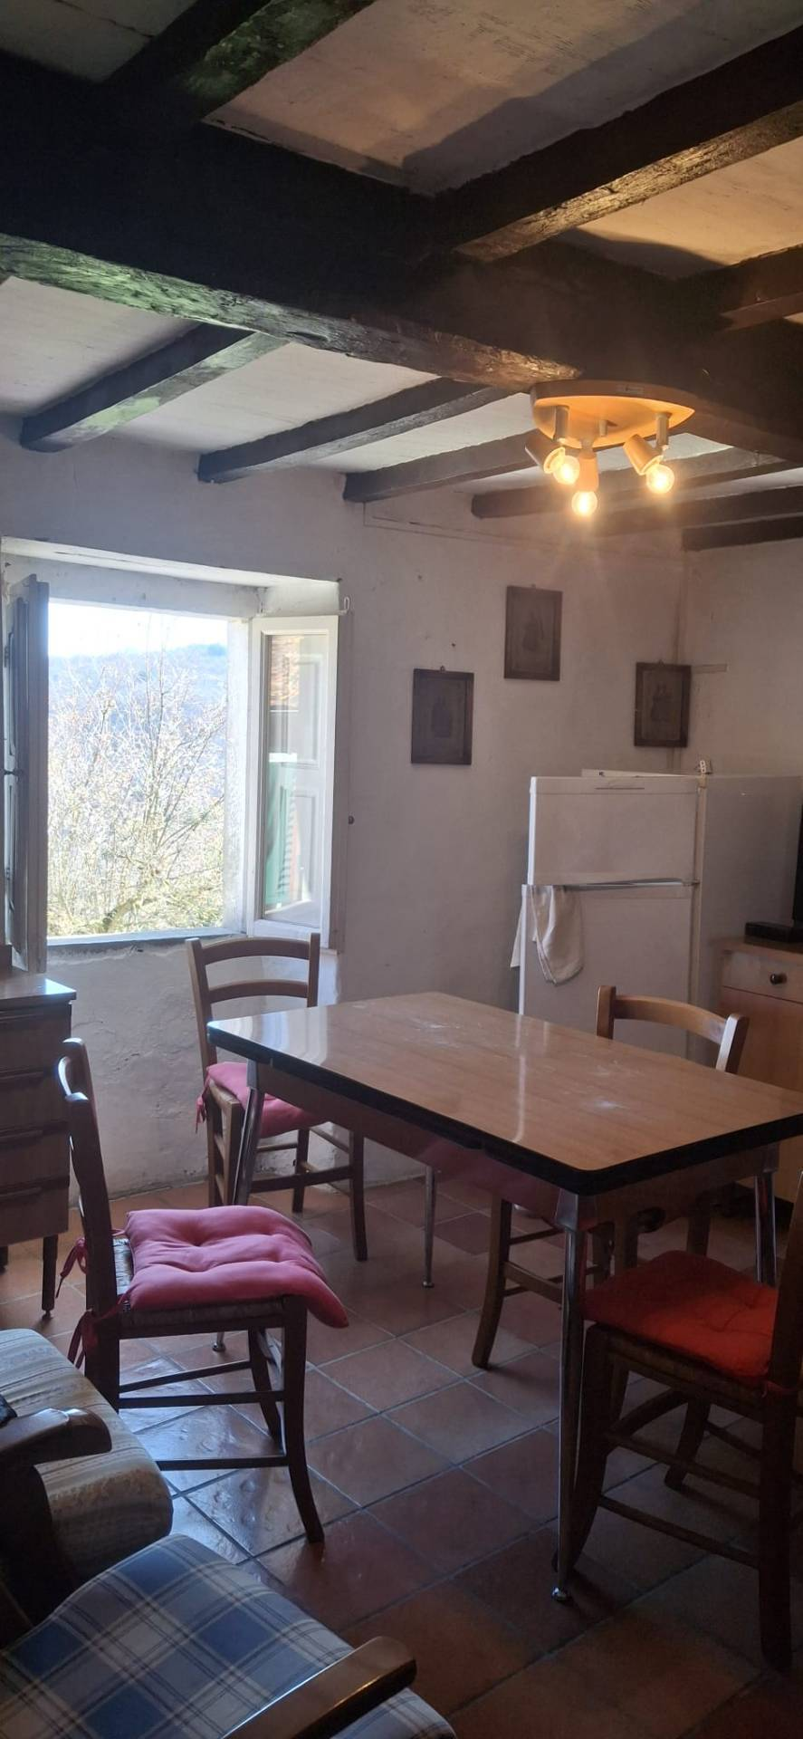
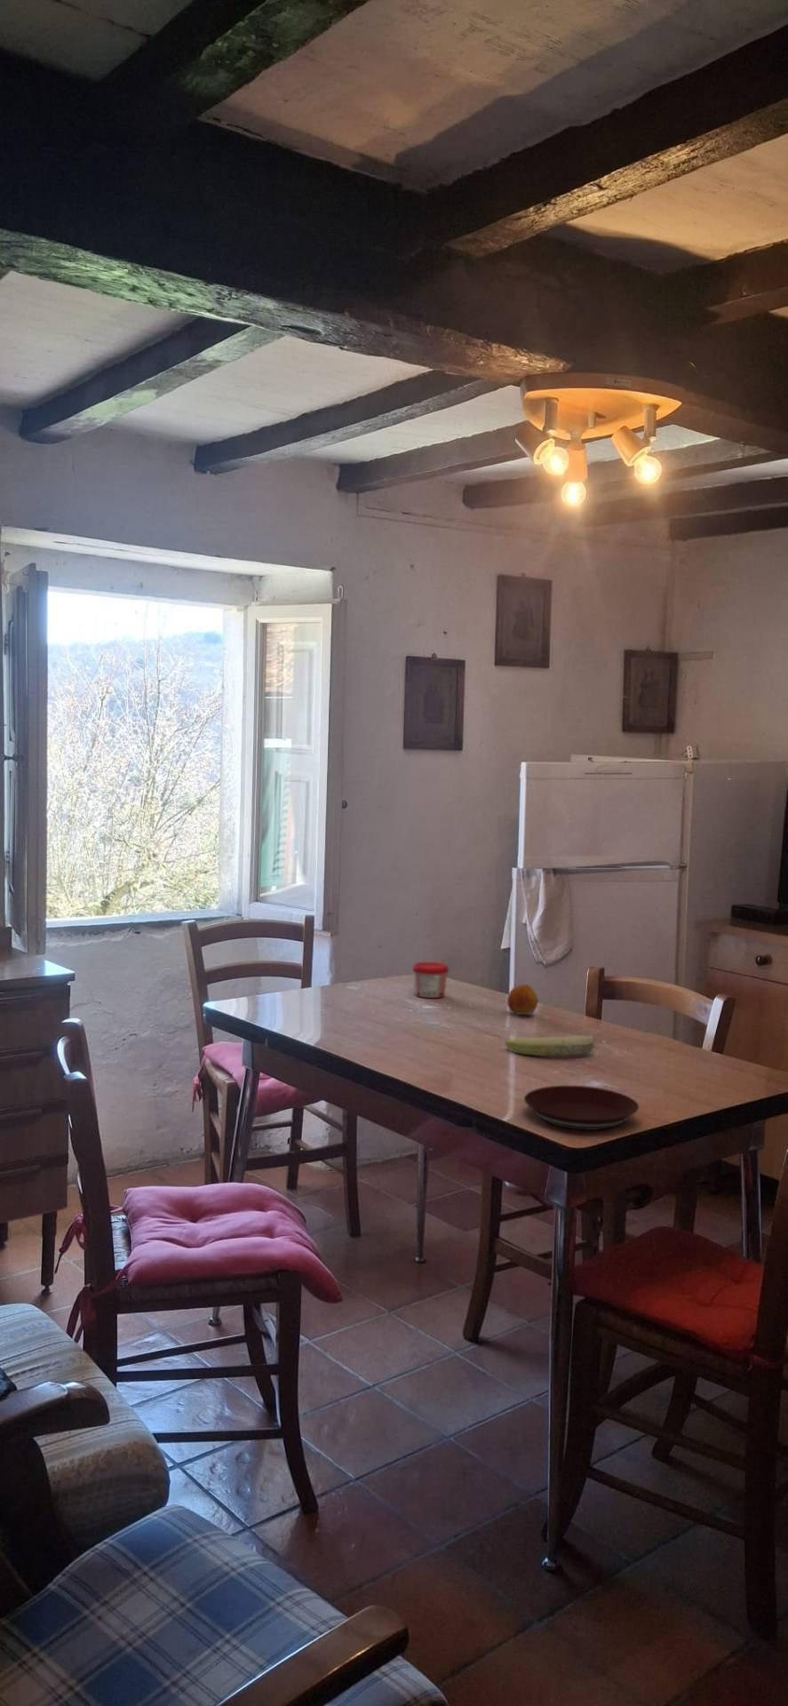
+ fruit [506,984,539,1015]
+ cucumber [504,1035,598,1056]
+ jam [411,962,450,999]
+ plate [524,1085,640,1132]
